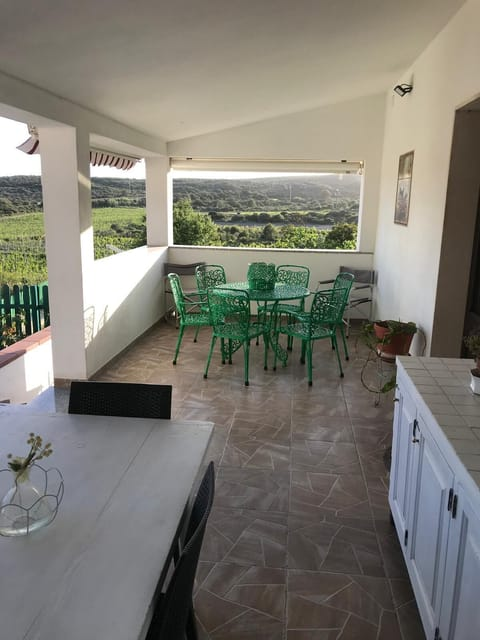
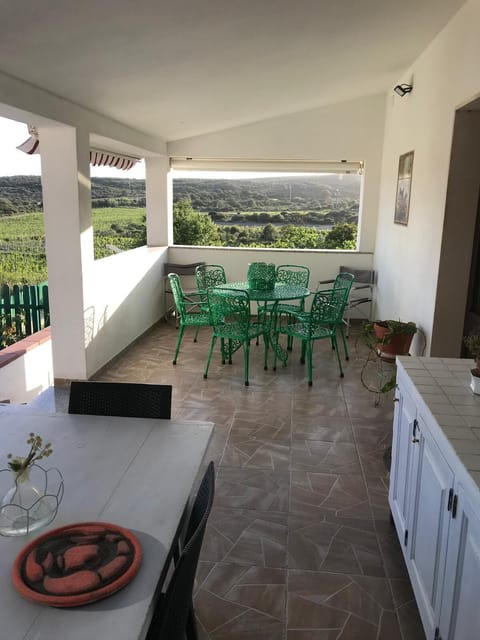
+ plate [11,521,143,608]
